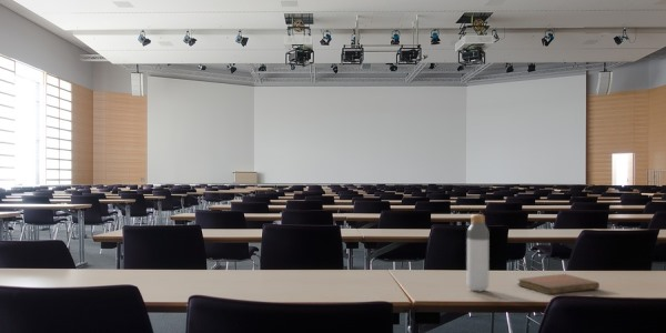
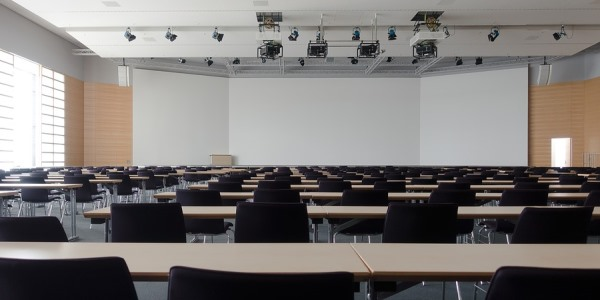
- bottle [466,213,490,292]
- notebook [516,273,601,295]
